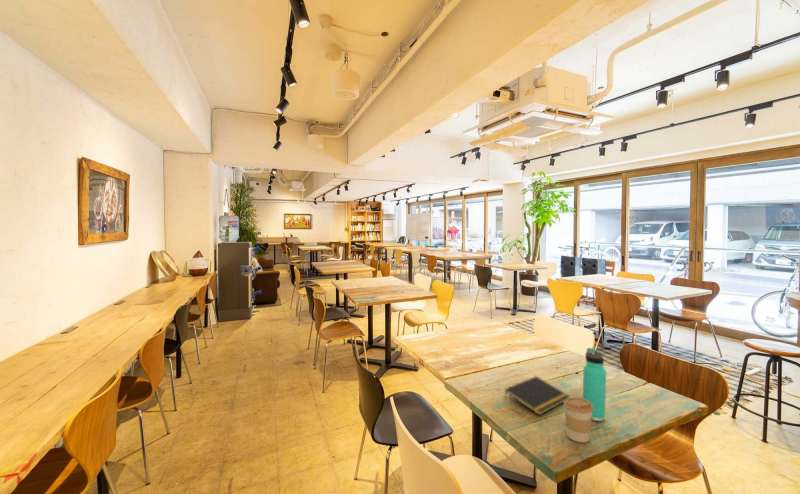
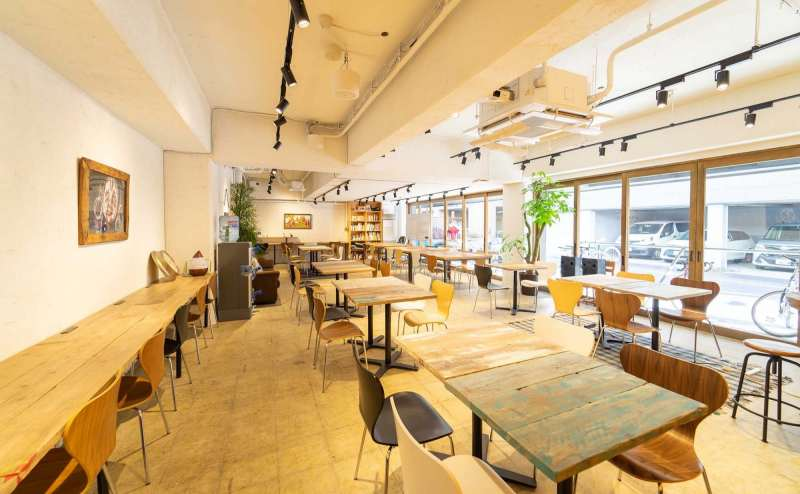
- coffee cup [563,397,593,444]
- notepad [503,375,571,416]
- thermos bottle [582,347,607,422]
